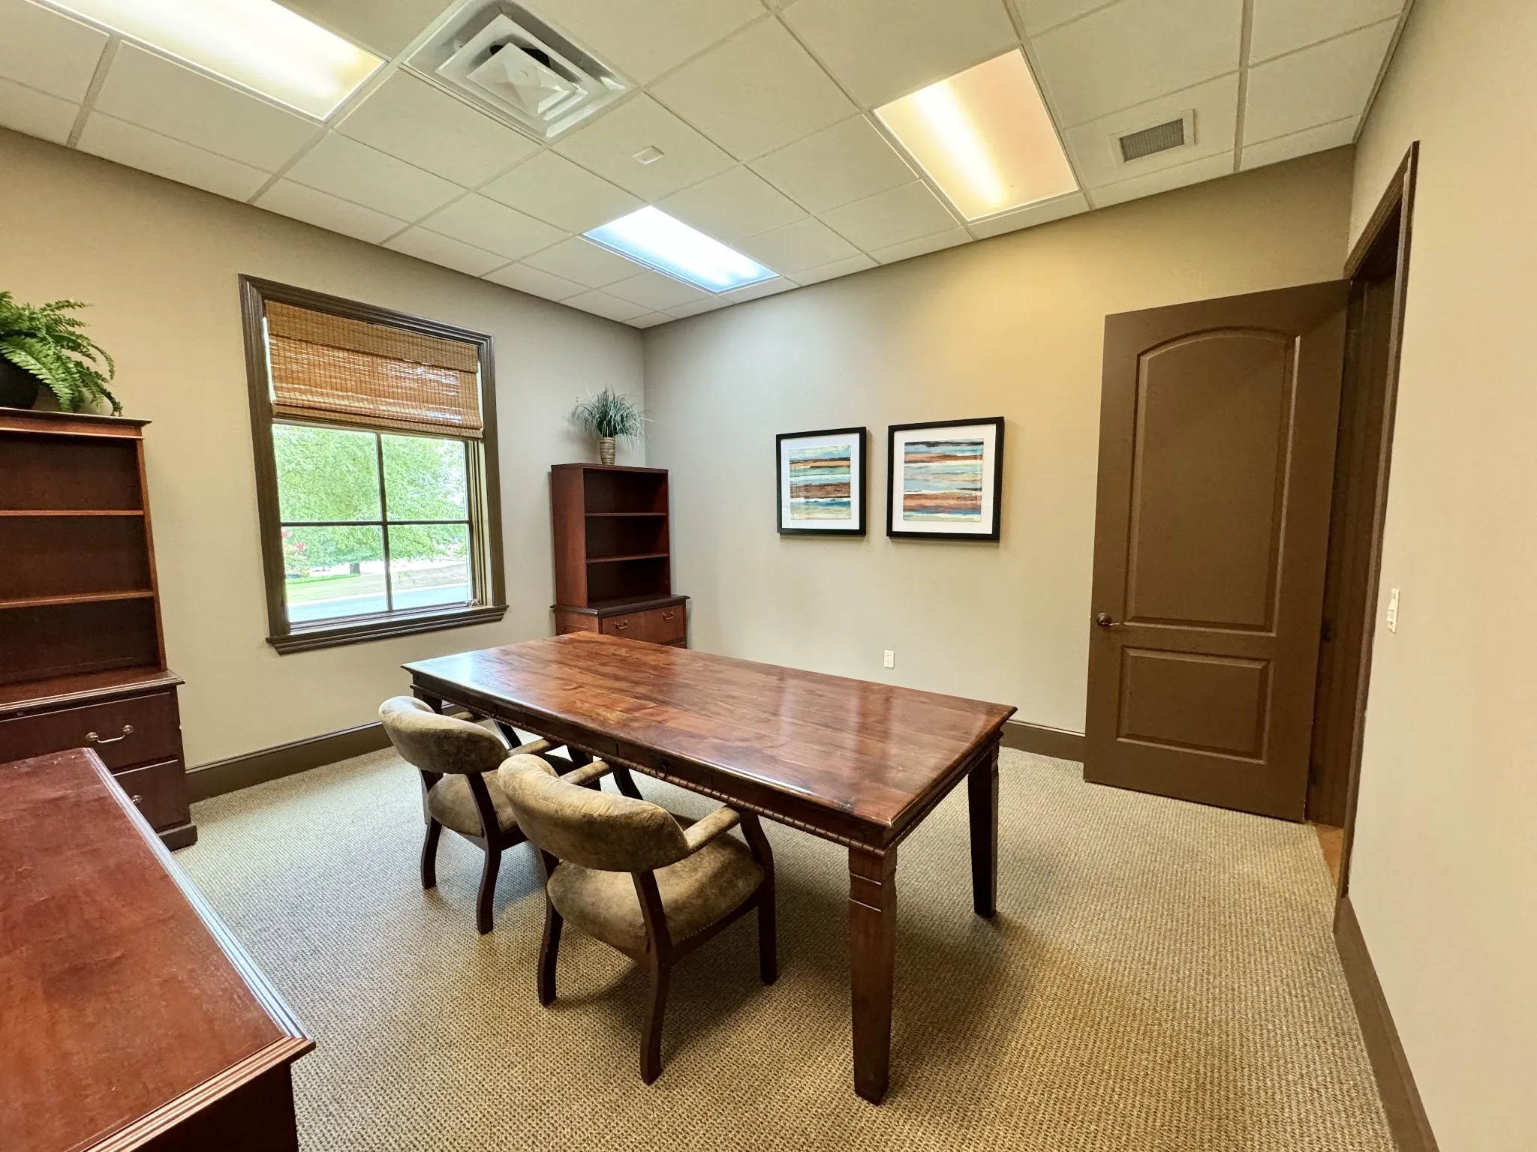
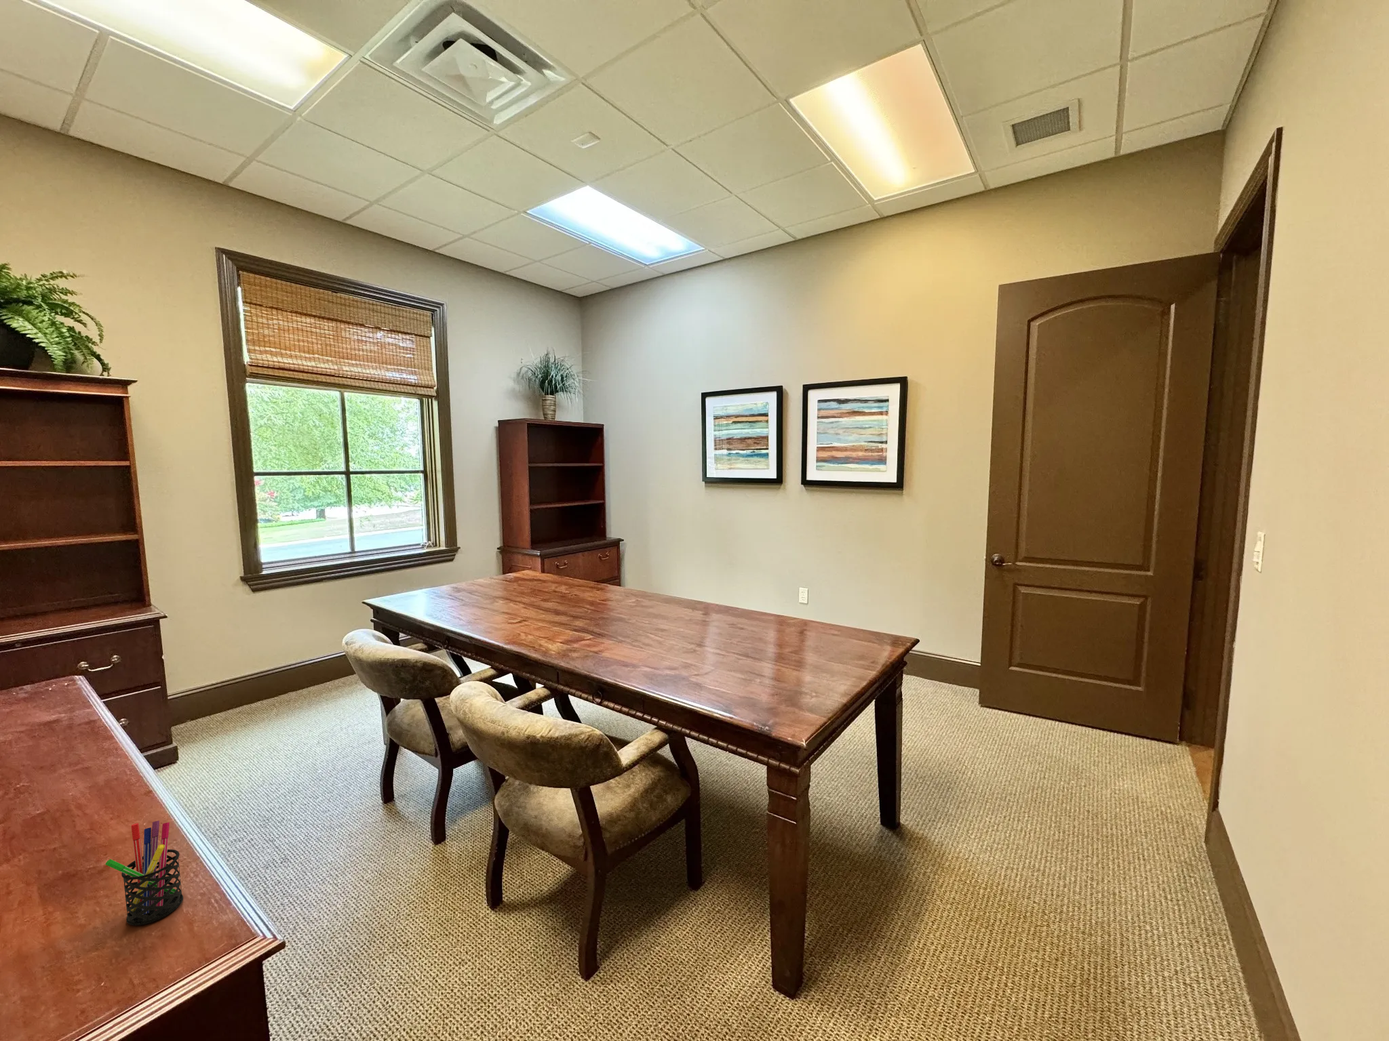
+ pen holder [104,820,184,926]
